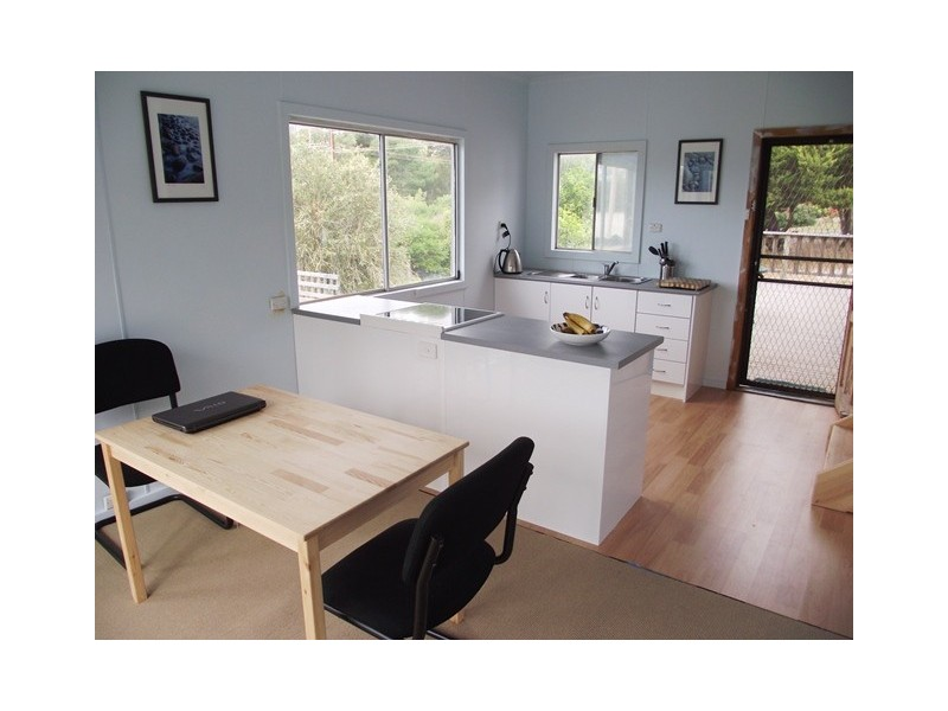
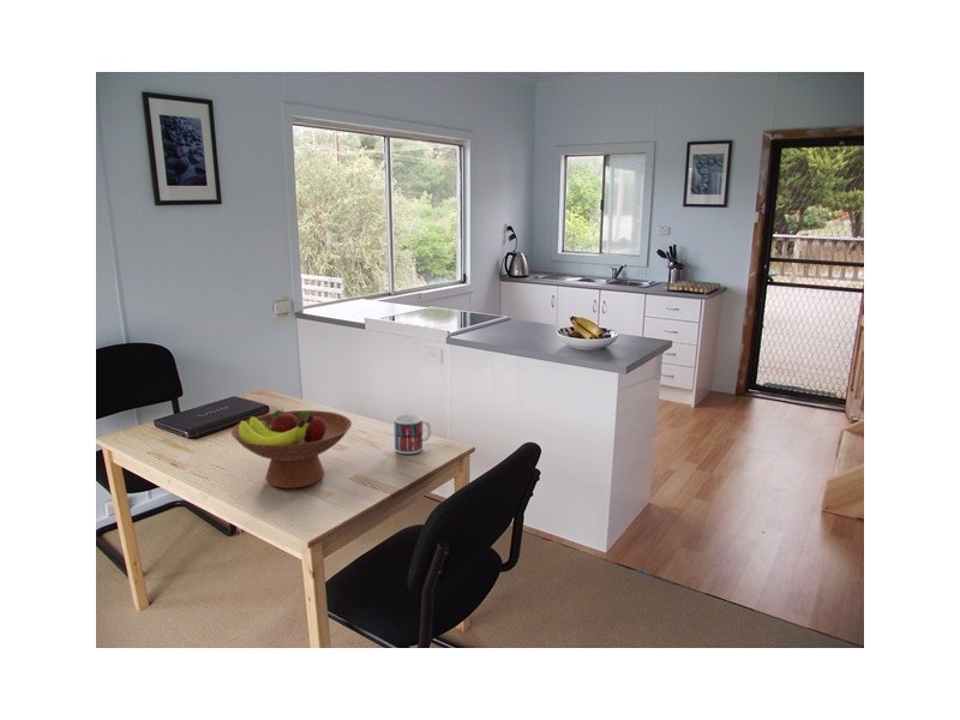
+ mug [394,413,432,455]
+ fruit bowl [230,408,353,490]
